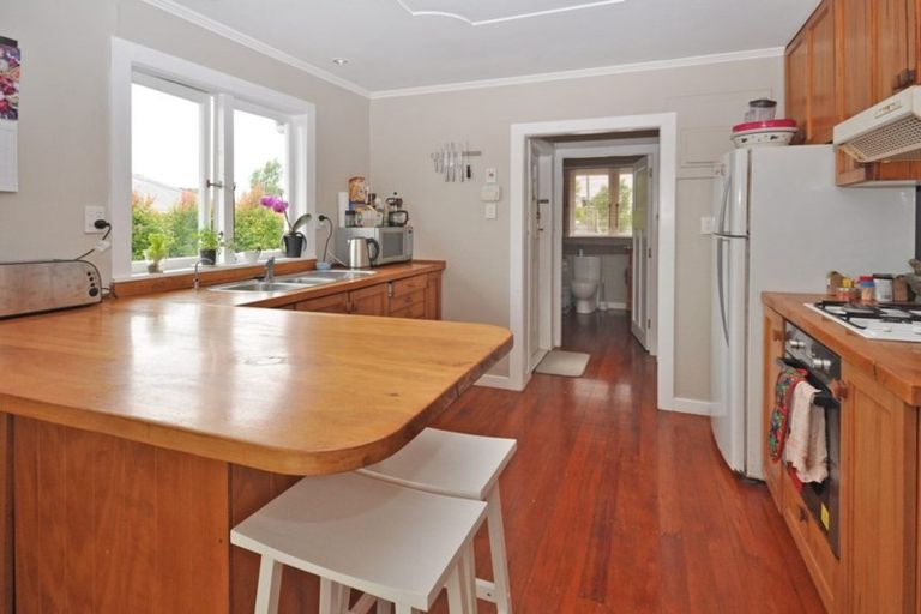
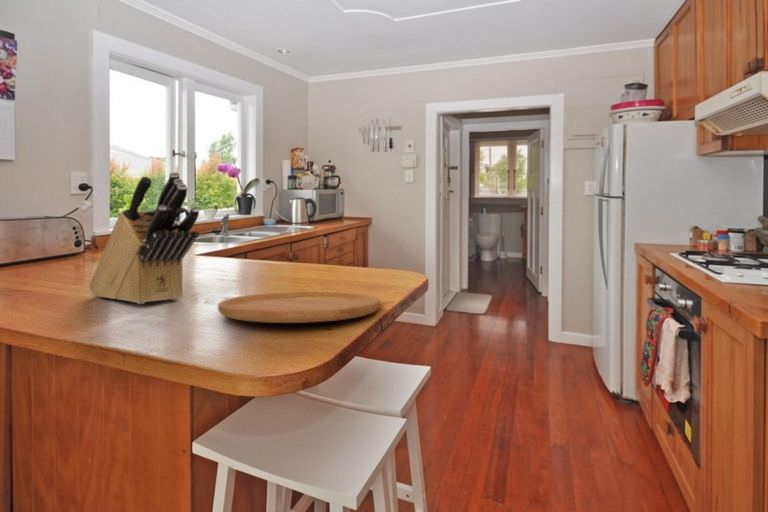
+ cutting board [217,291,381,324]
+ knife block [88,171,200,305]
